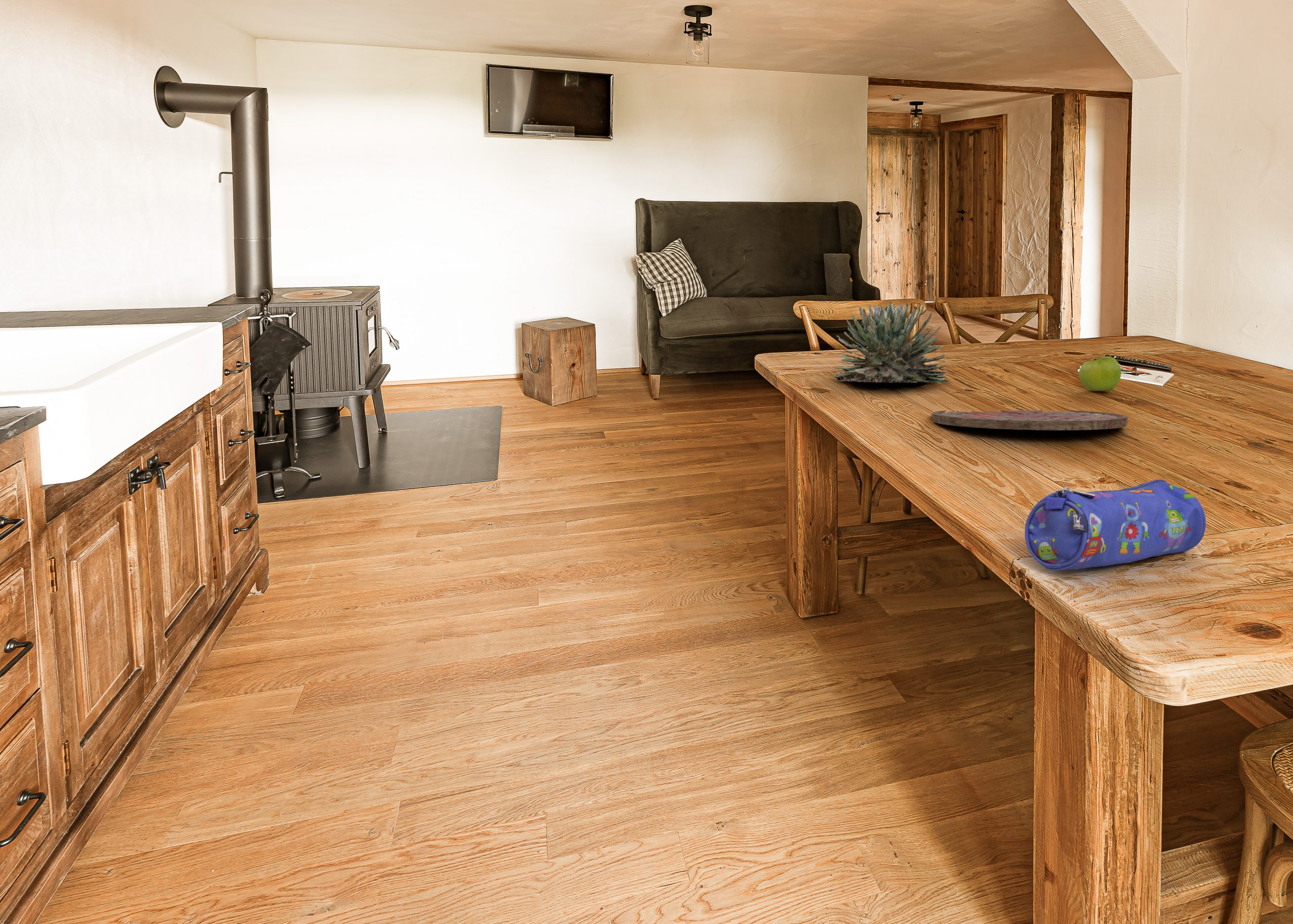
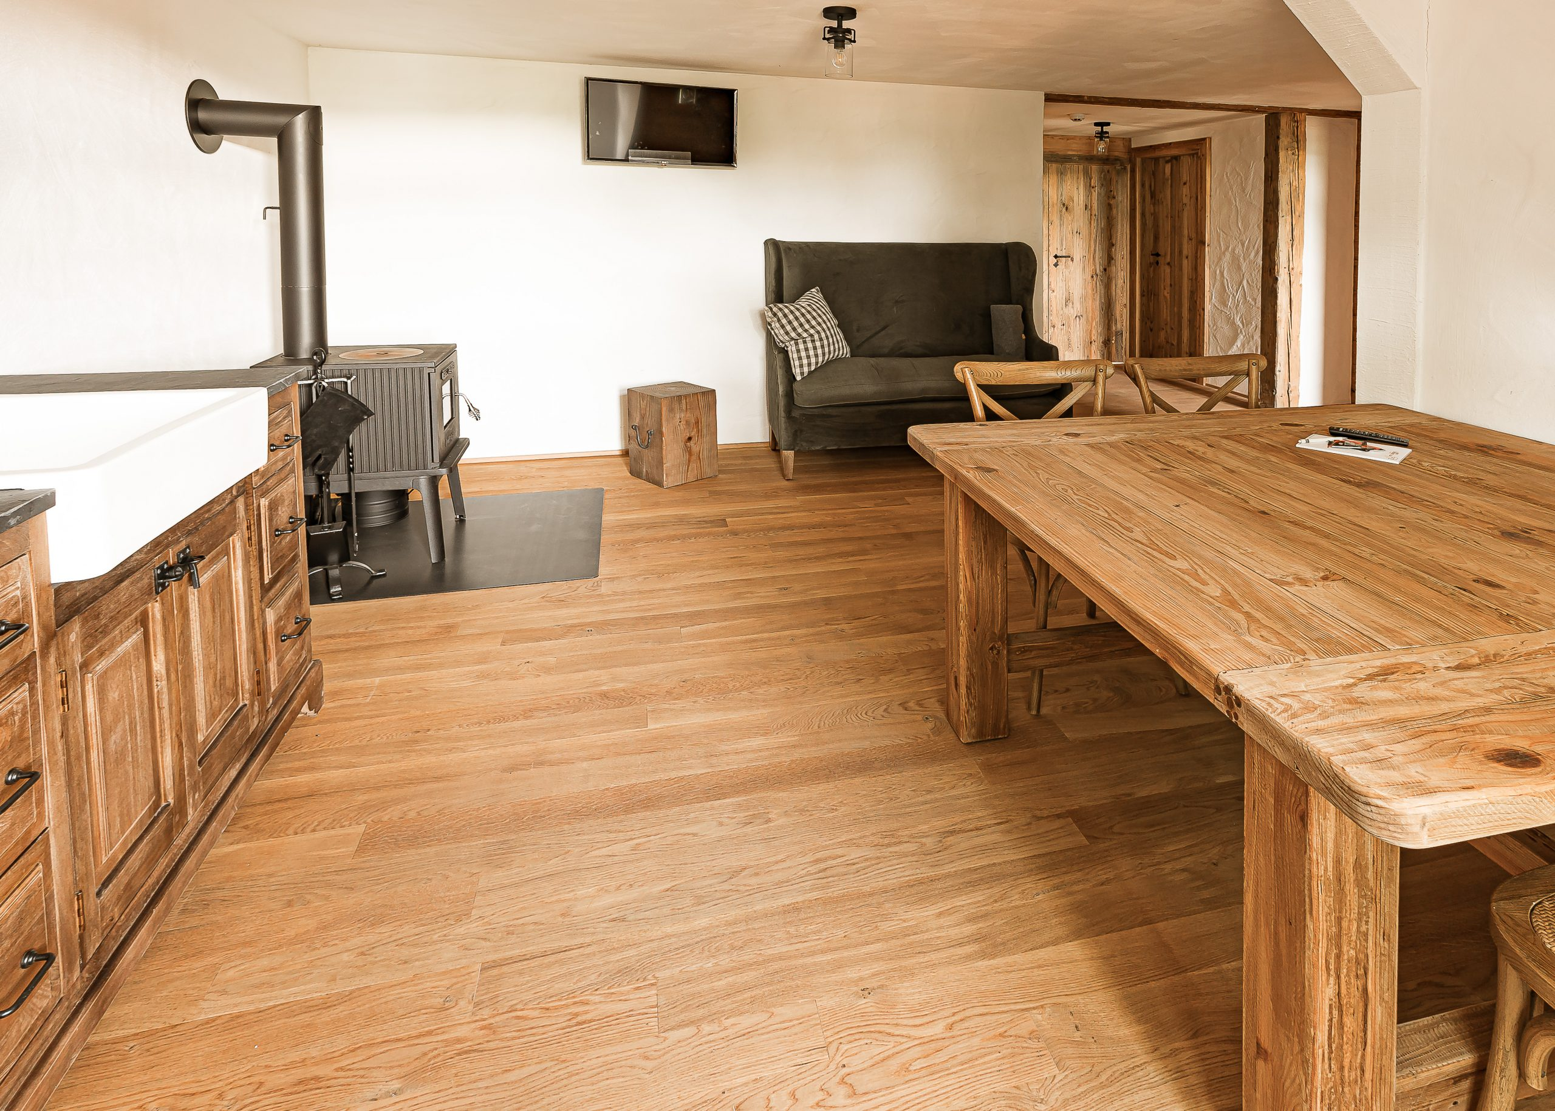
- pencil case [1024,479,1206,571]
- fruit [1079,356,1122,392]
- cutting board [932,410,1128,431]
- succulent plant [832,301,950,383]
